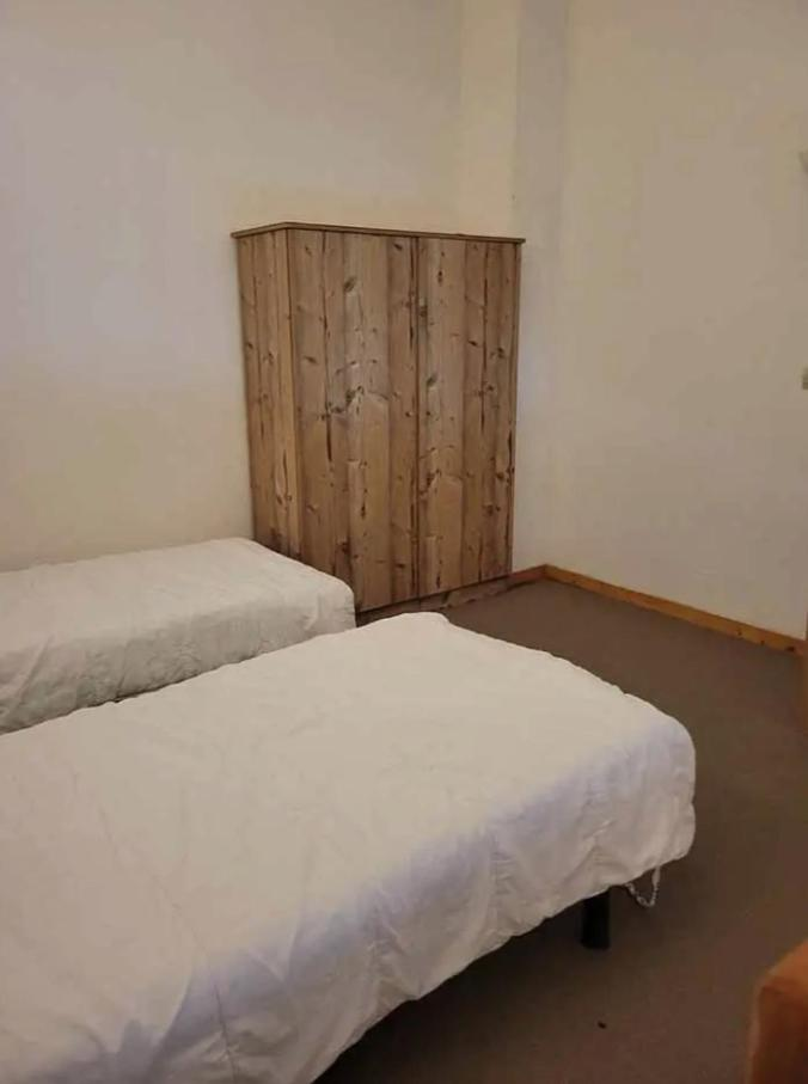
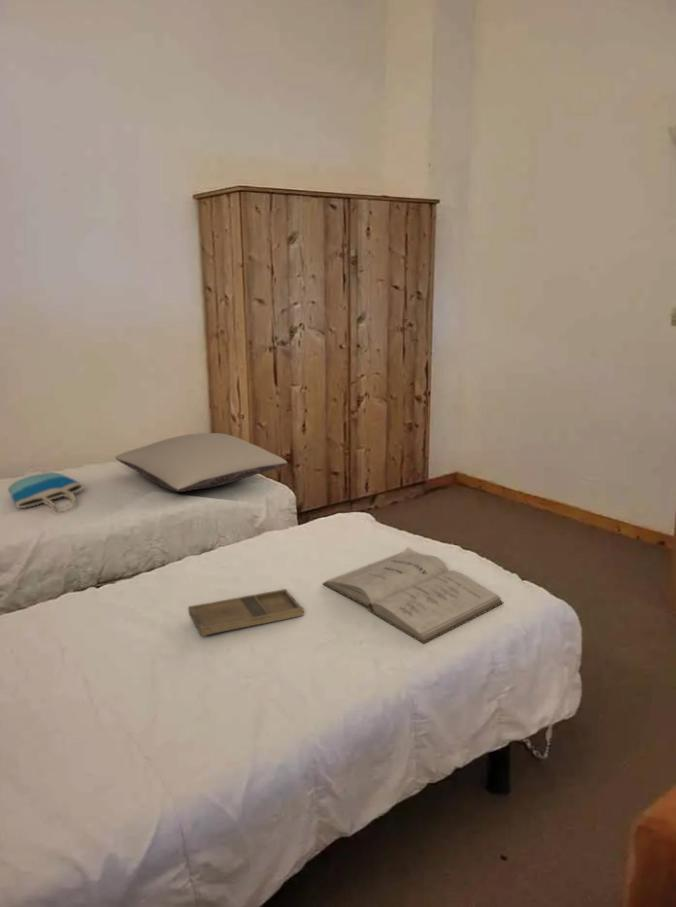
+ tote bag [7,471,85,513]
+ tray [187,588,304,638]
+ book [322,546,504,644]
+ pillow [114,432,288,493]
